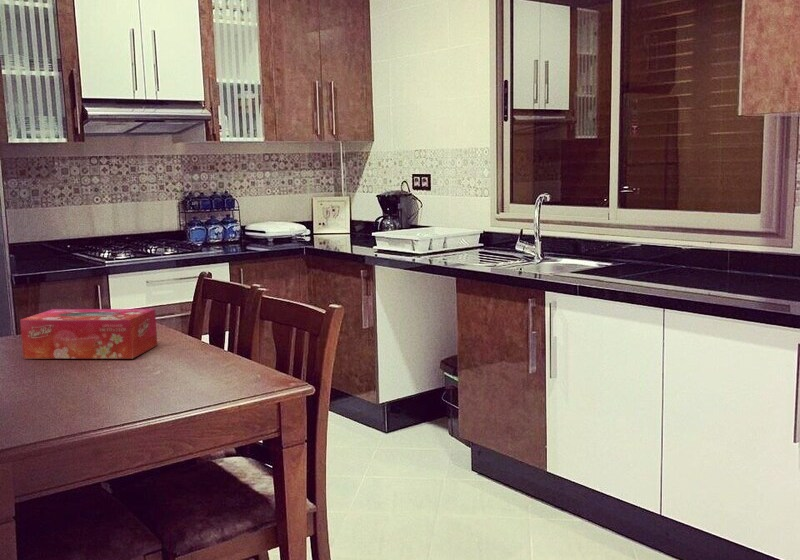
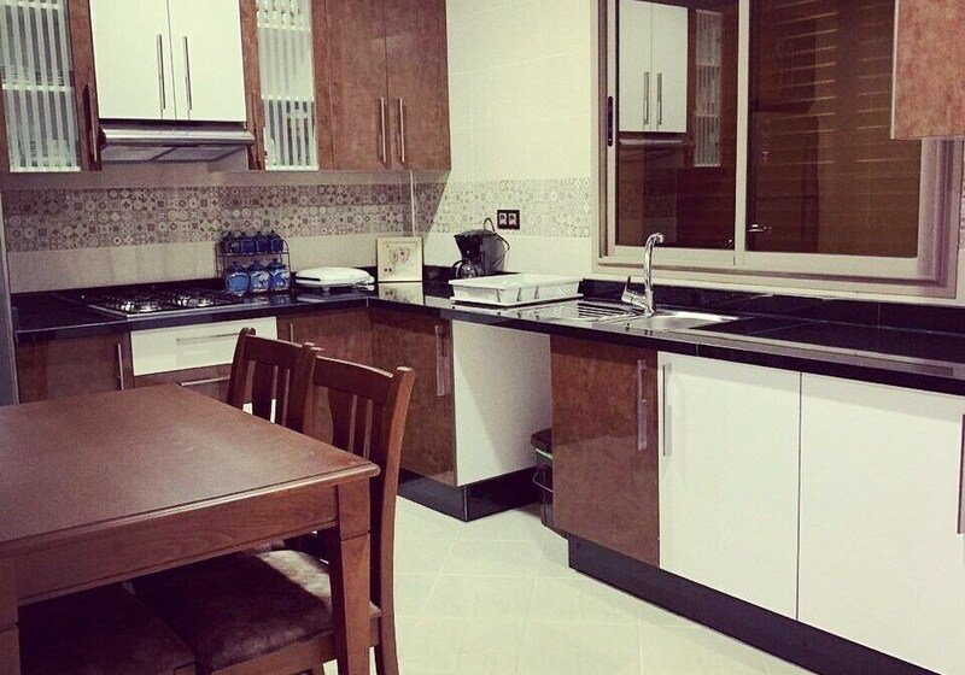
- tissue box [19,308,158,360]
